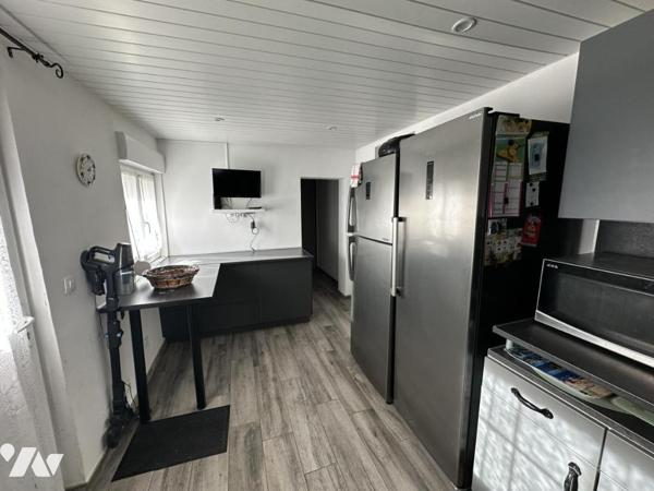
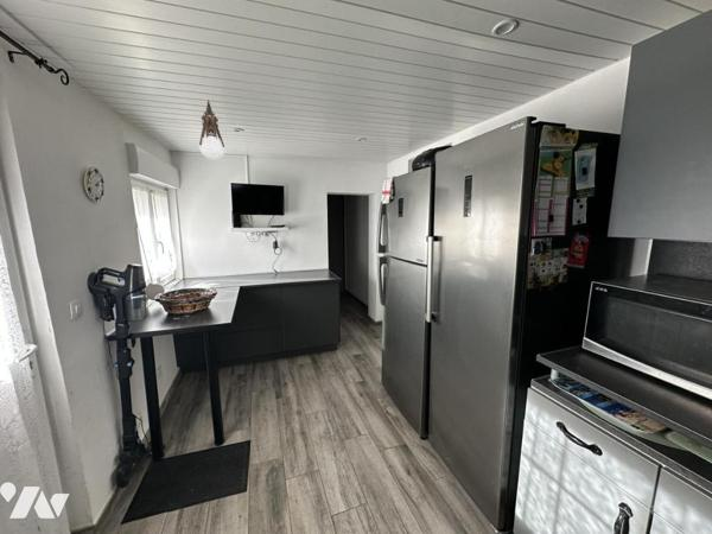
+ pendant lamp [198,98,227,161]
